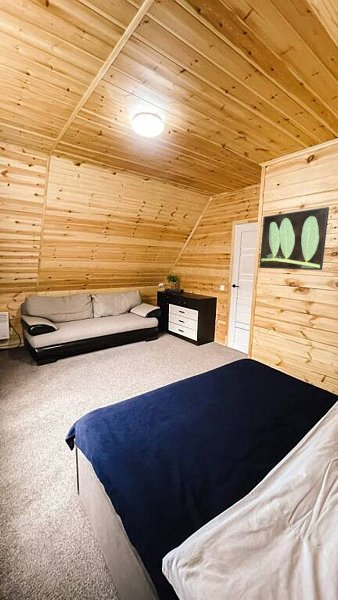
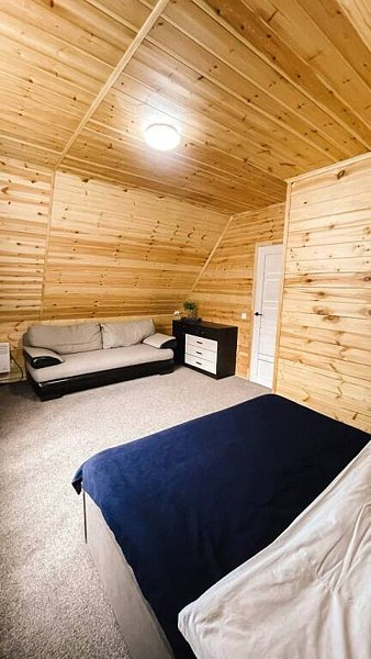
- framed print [259,206,330,271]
